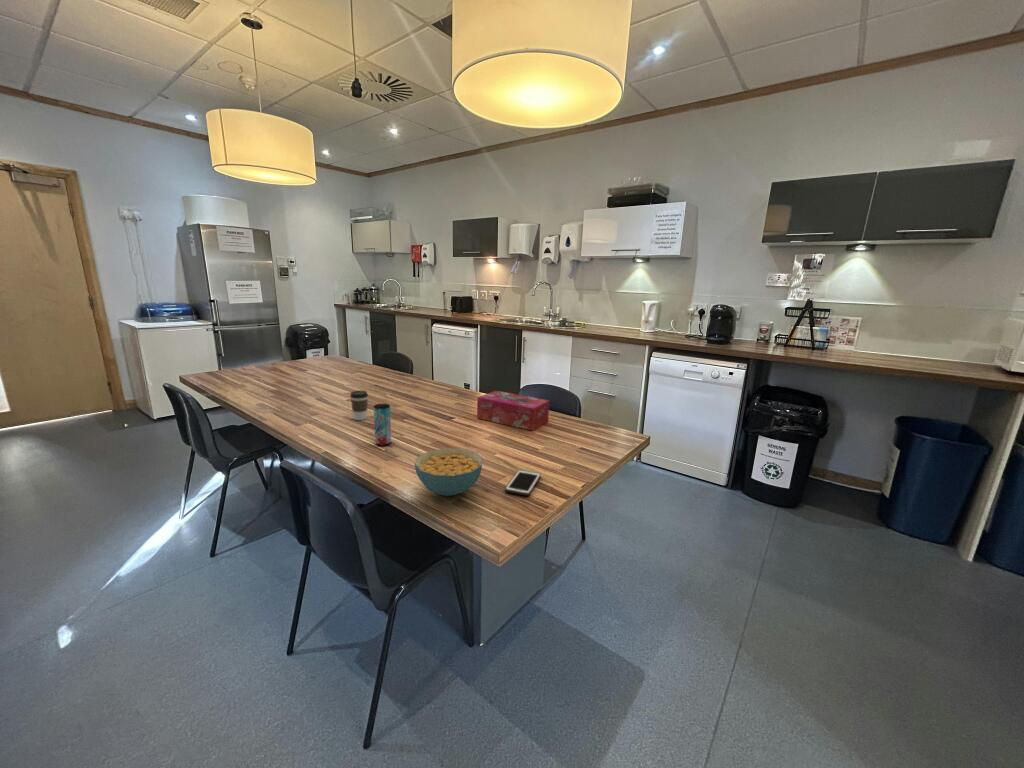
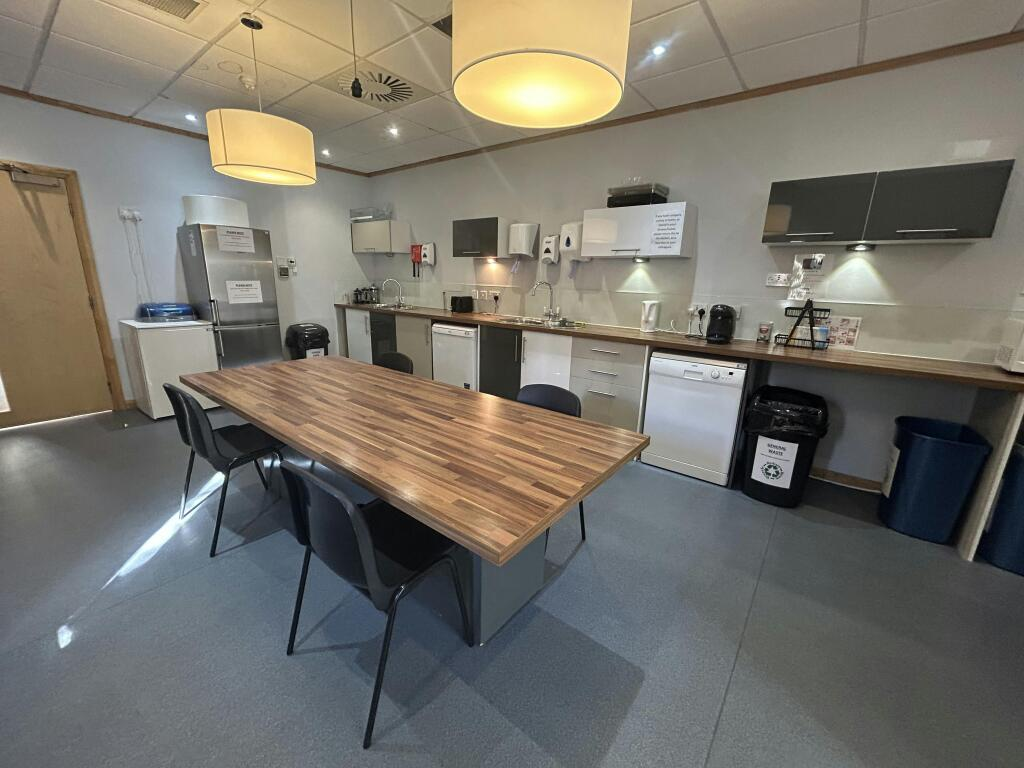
- beverage can [373,403,392,446]
- cell phone [504,469,542,497]
- coffee cup [349,390,369,421]
- cereal bowl [414,447,484,497]
- tissue box [476,390,550,432]
